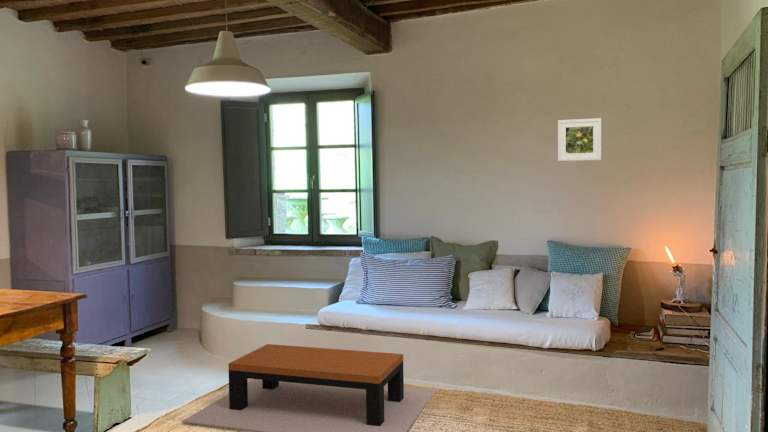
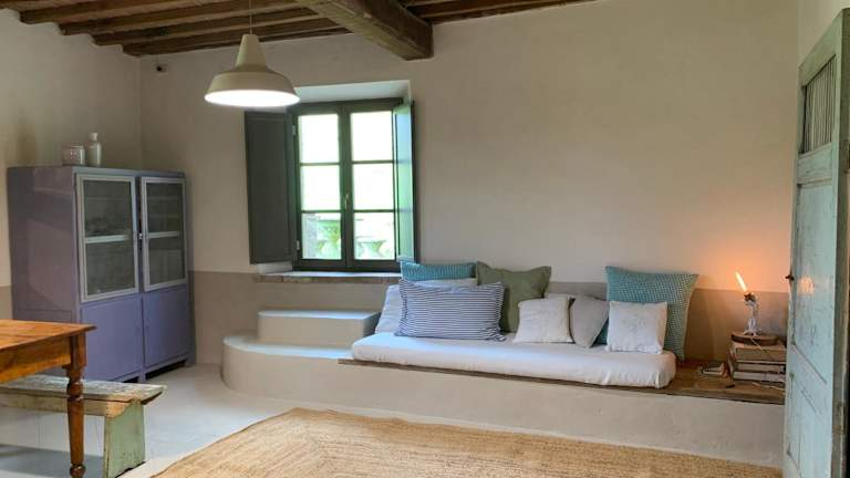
- coffee table [181,343,436,432]
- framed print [557,117,602,162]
